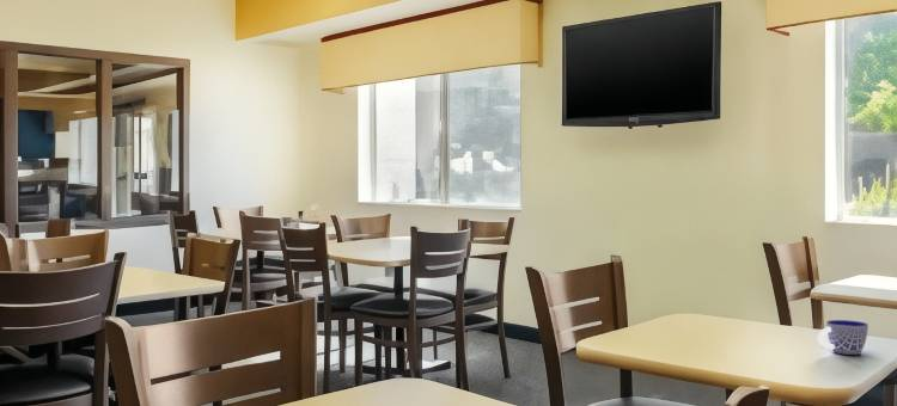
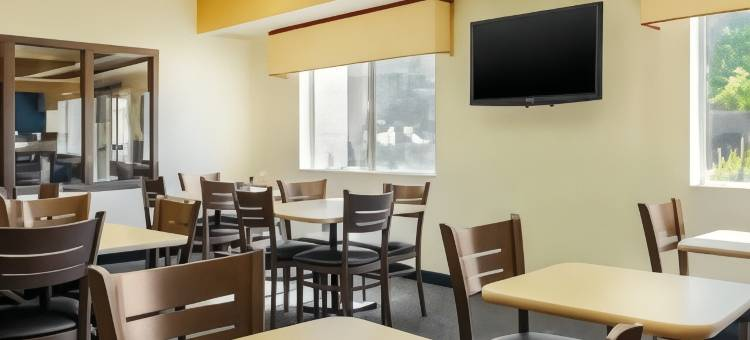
- cup [817,319,869,356]
